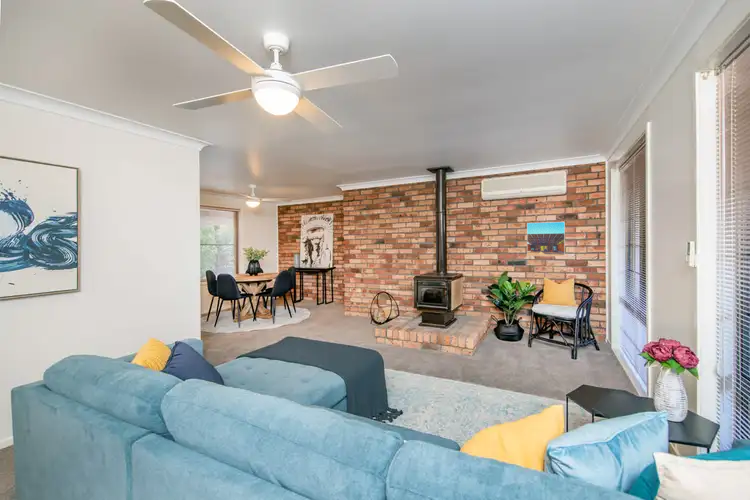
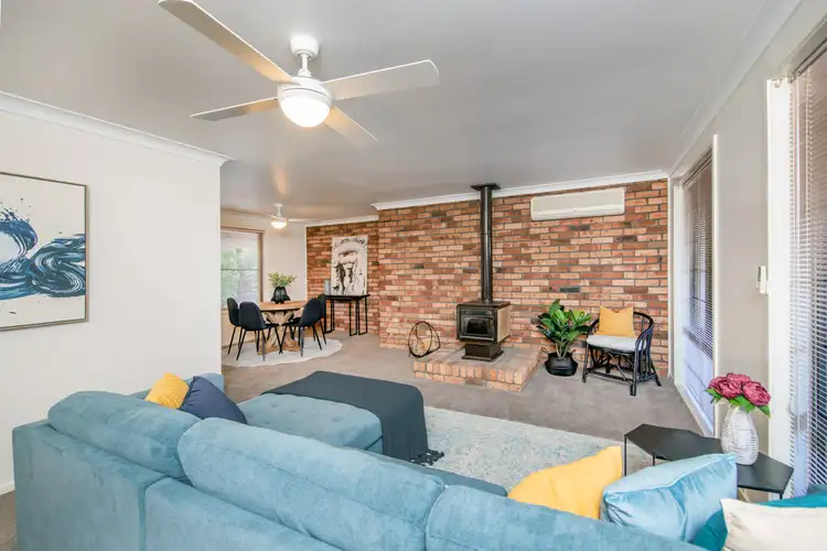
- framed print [526,221,566,257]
